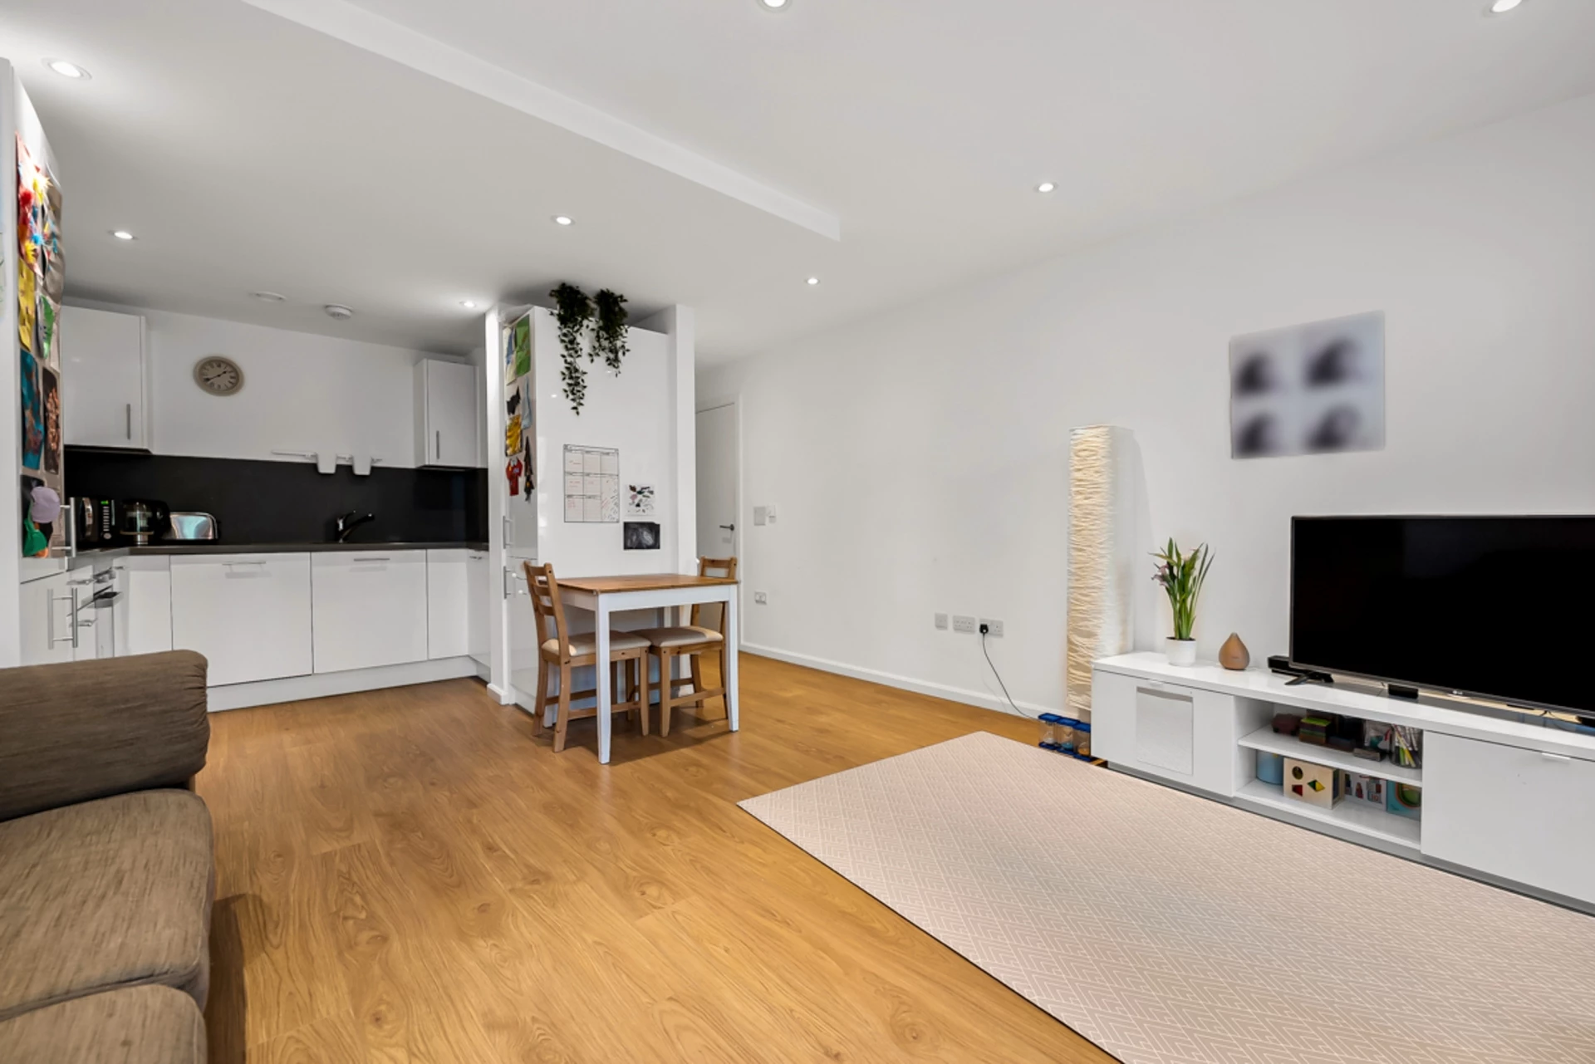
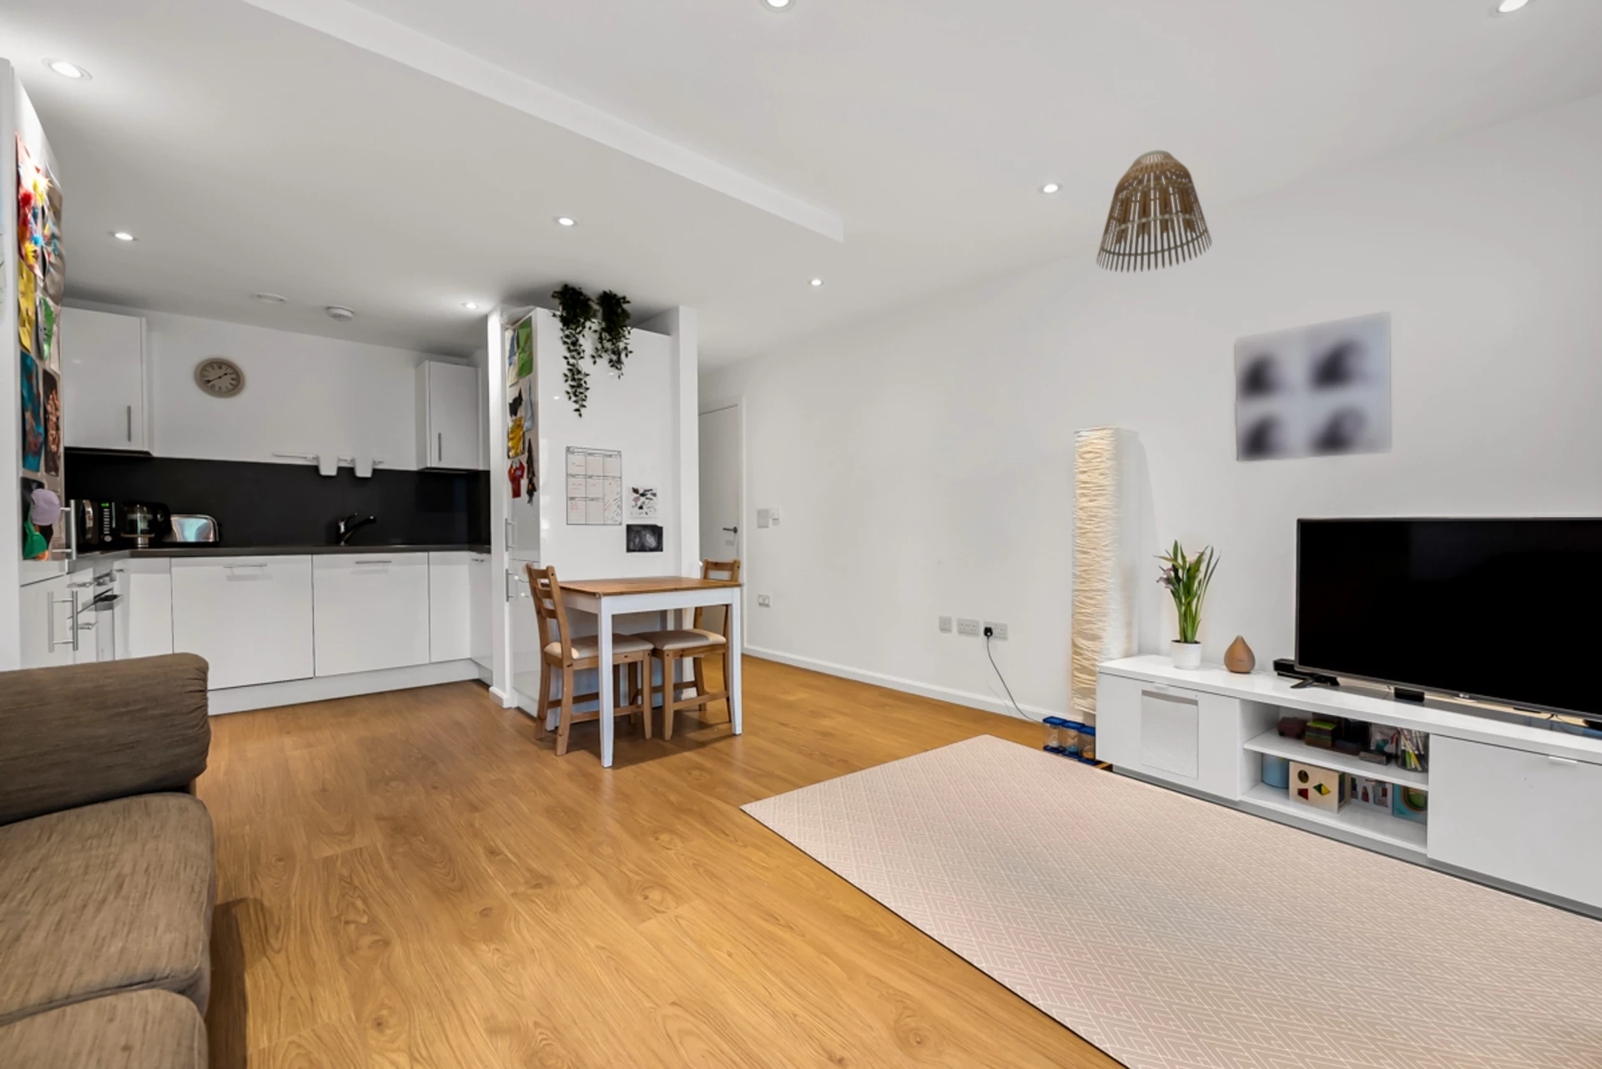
+ lamp shade [1095,149,1213,273]
